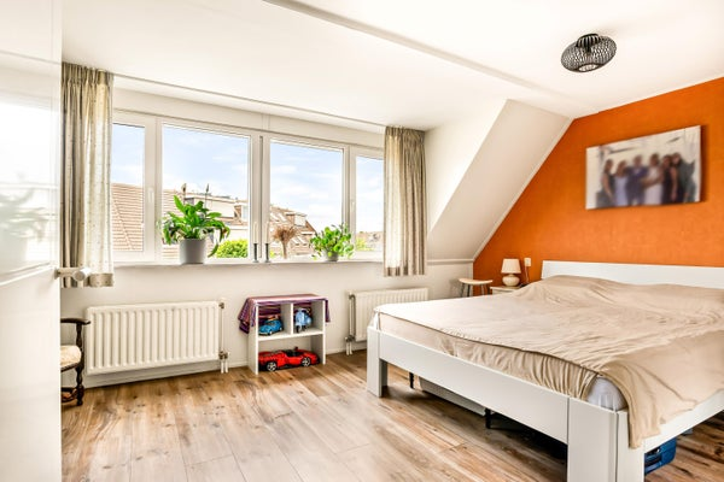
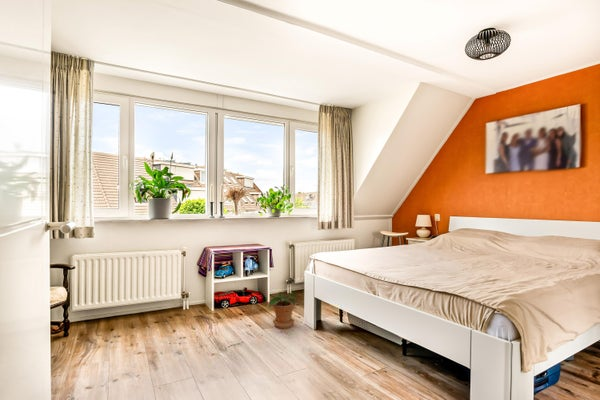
+ potted plant [268,291,298,330]
